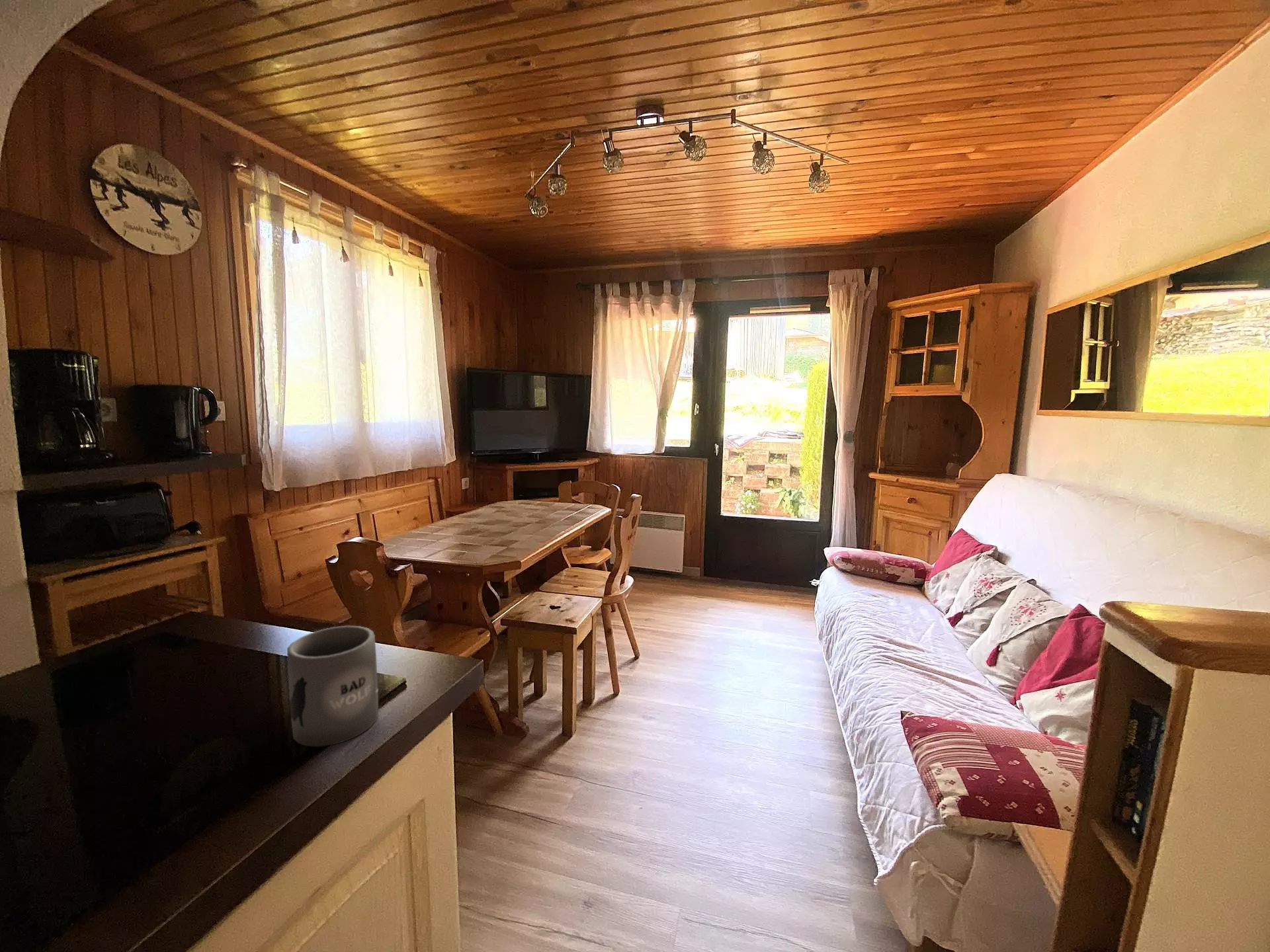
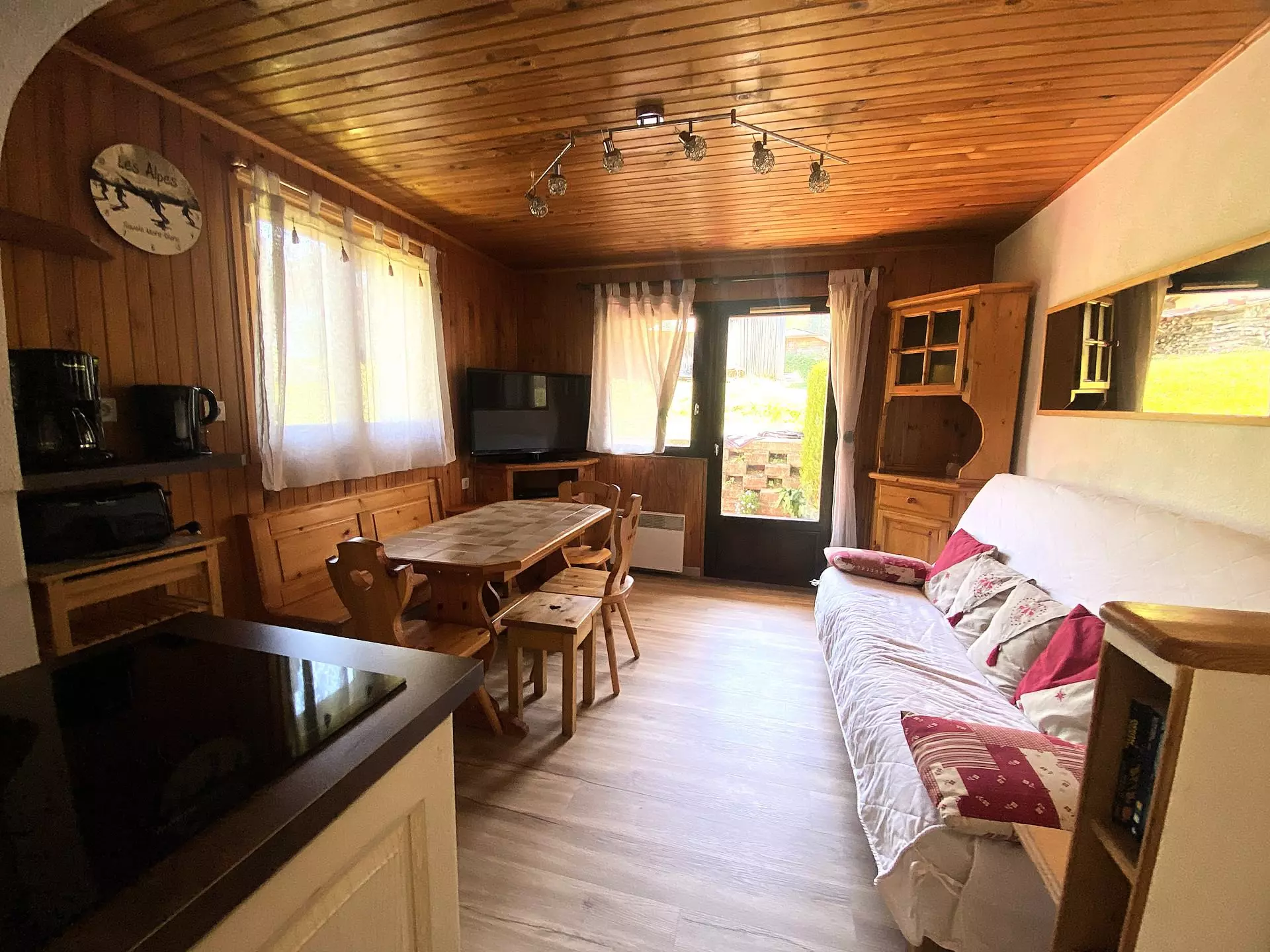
- mug [286,625,379,748]
